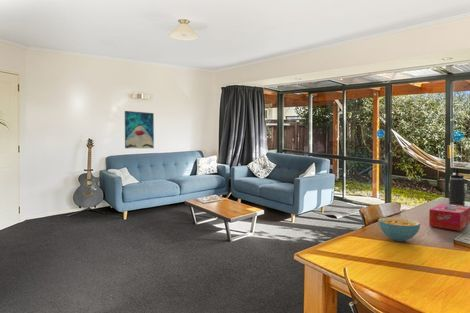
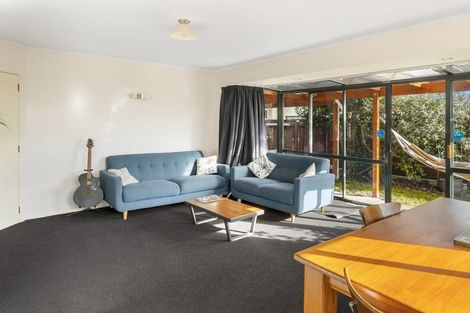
- thermos bottle [448,168,466,206]
- tissue box [428,203,470,232]
- wall art [124,110,155,149]
- cereal bowl [377,216,421,242]
